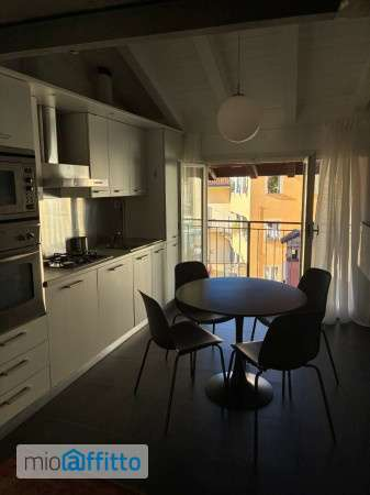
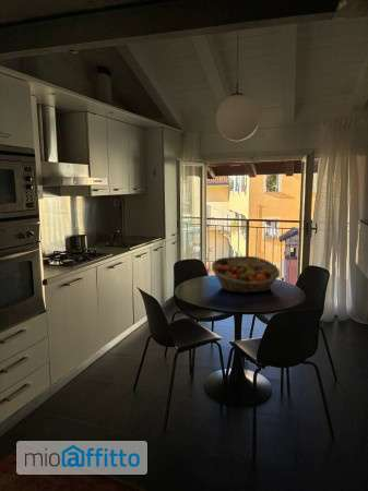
+ fruit basket [211,255,281,294]
